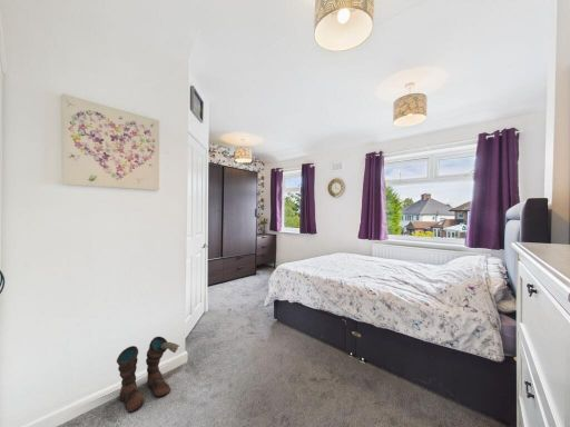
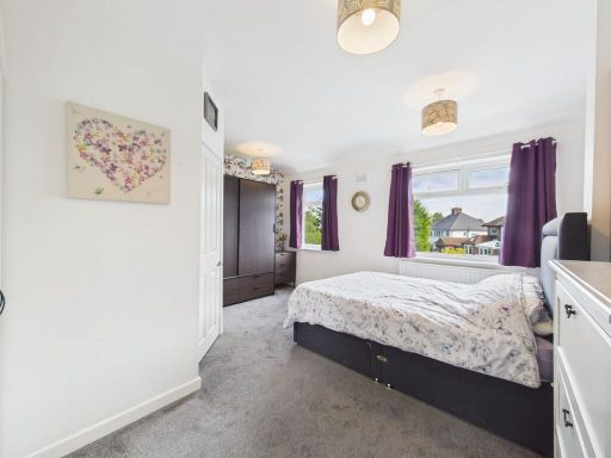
- boots [116,336,180,414]
